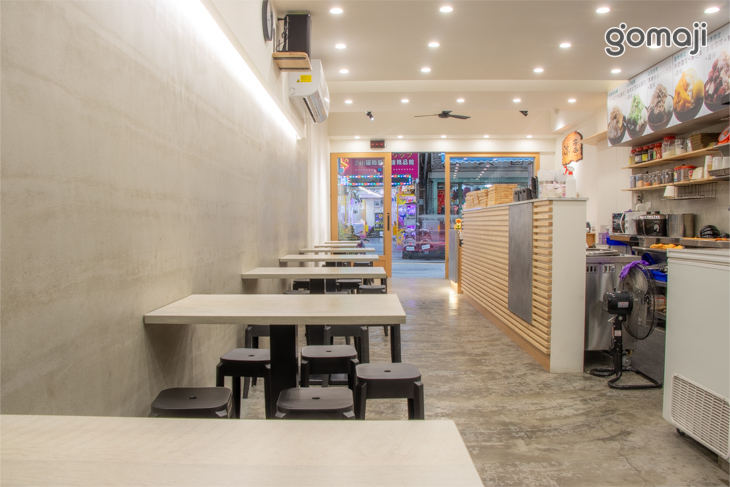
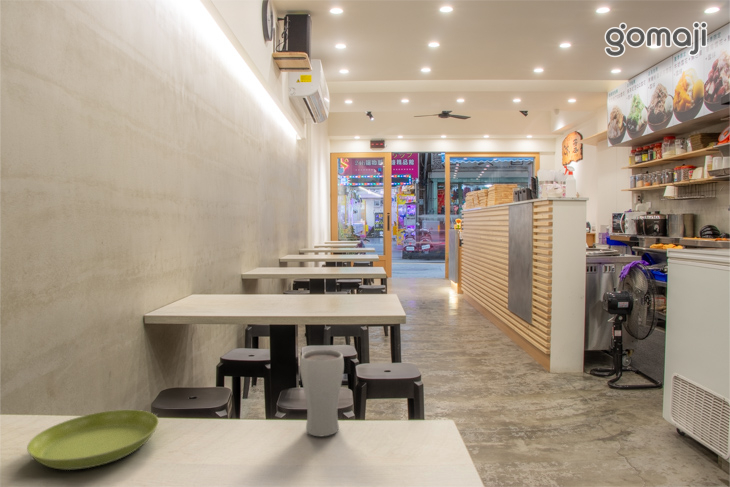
+ saucer [26,409,160,471]
+ drinking glass [299,349,345,437]
